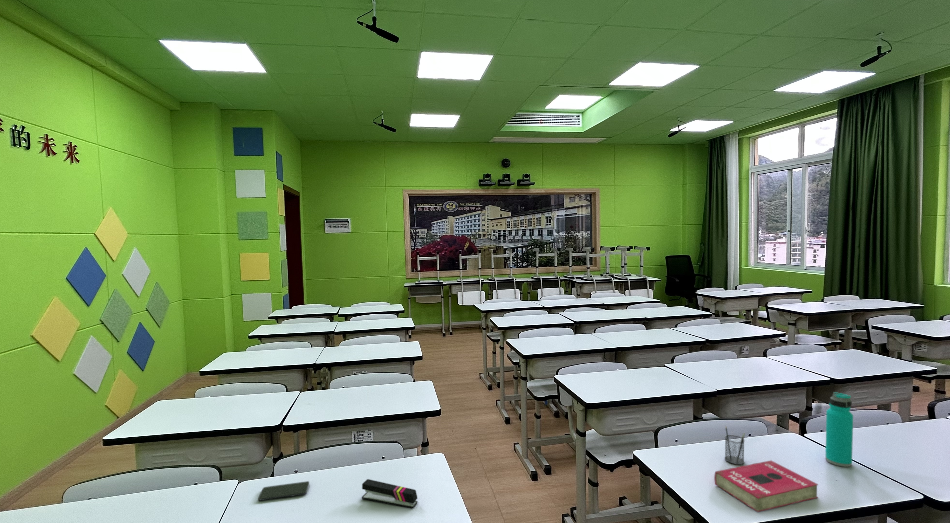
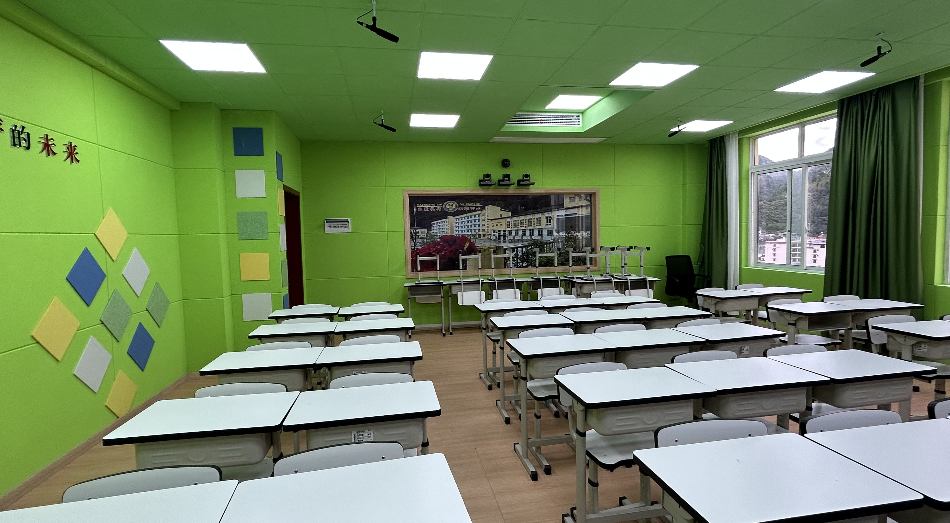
- smartphone [257,480,310,502]
- stapler [361,478,419,510]
- water bottle [824,391,854,468]
- pencil holder [724,426,746,466]
- book [713,460,819,513]
